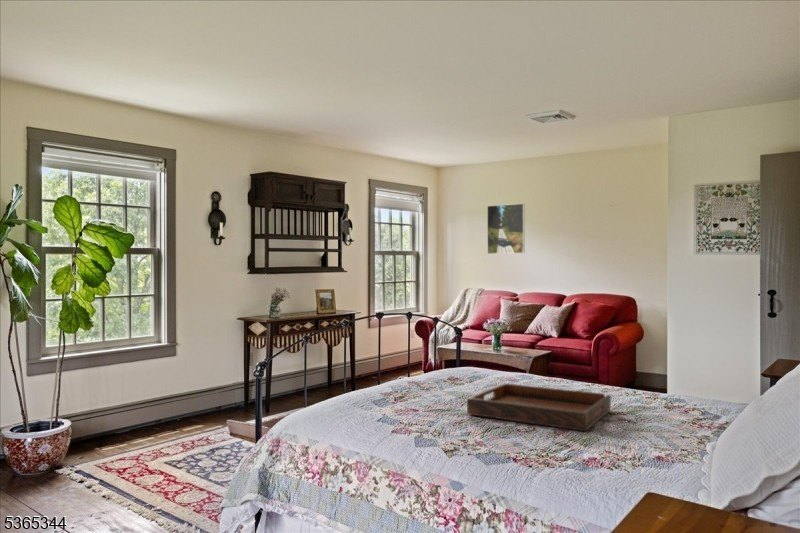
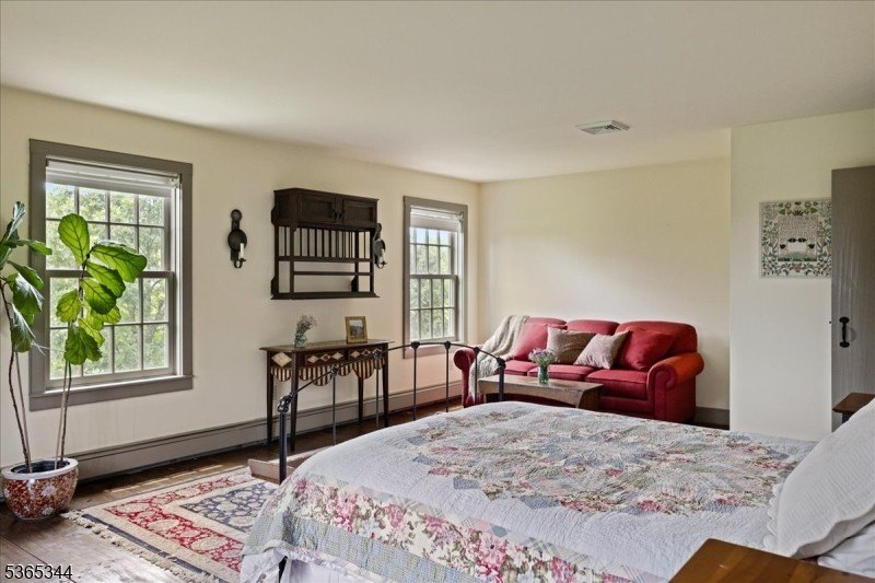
- serving tray [466,382,612,432]
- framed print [486,203,526,255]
